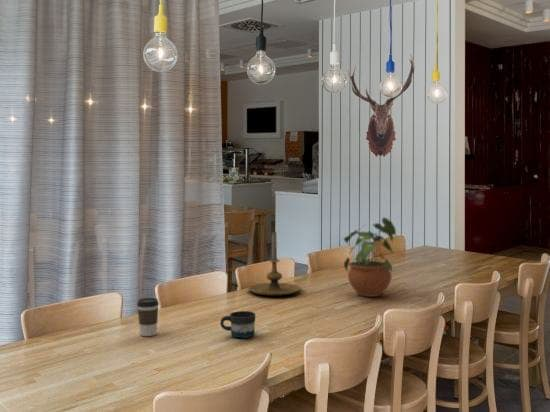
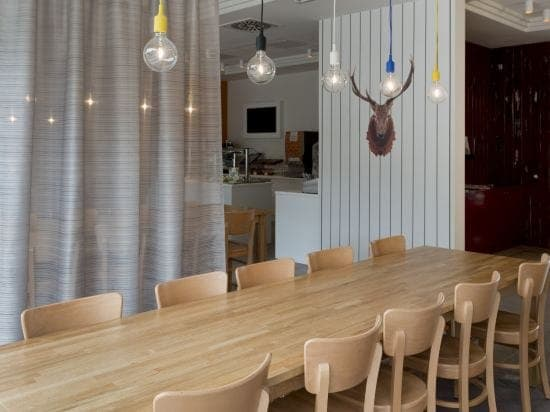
- candle holder [247,231,302,296]
- potted plant [343,216,397,298]
- mug [219,310,256,339]
- coffee cup [136,297,160,337]
